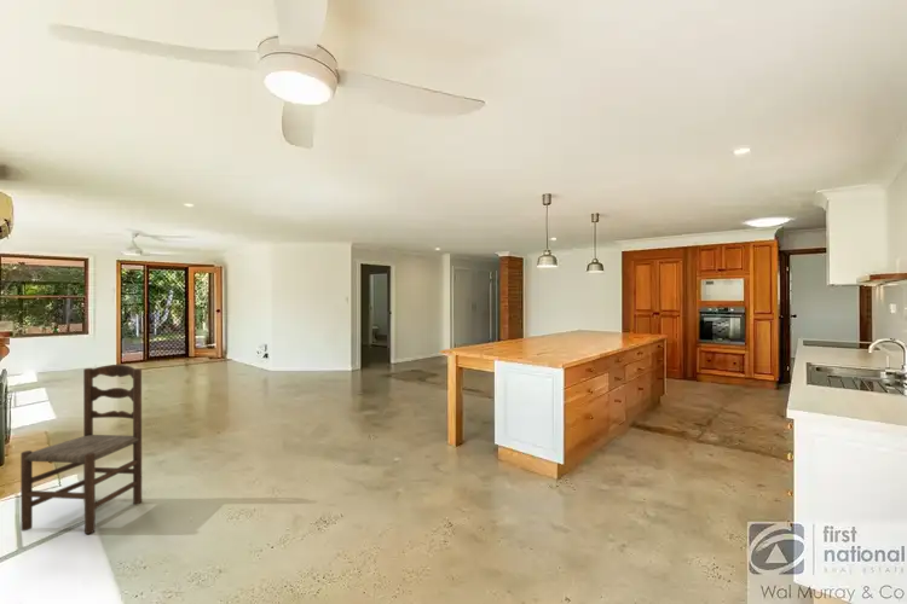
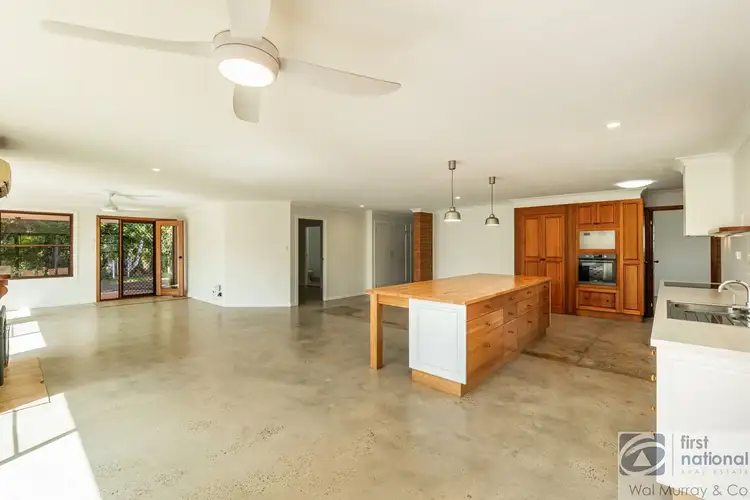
- dining chair [19,364,143,535]
